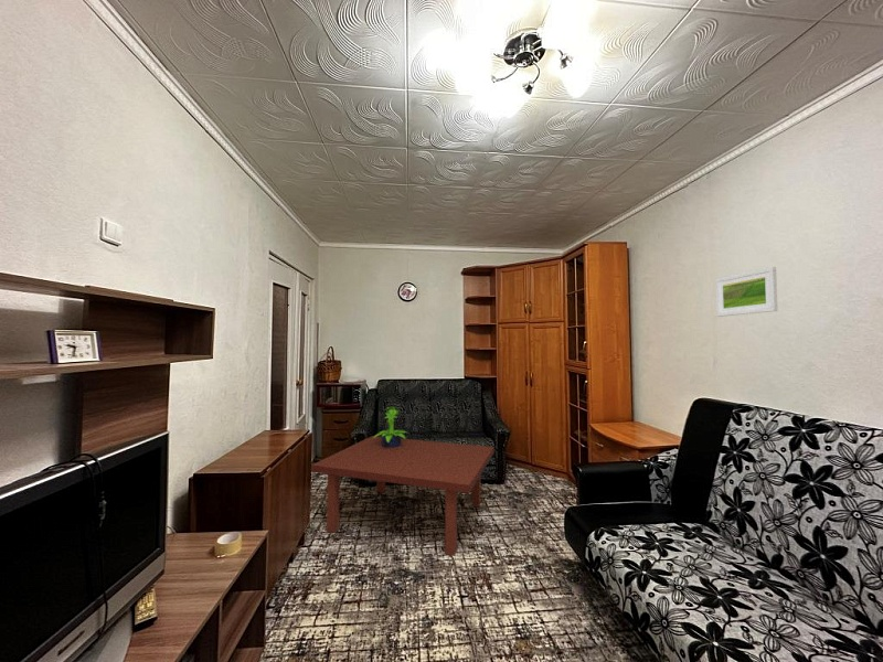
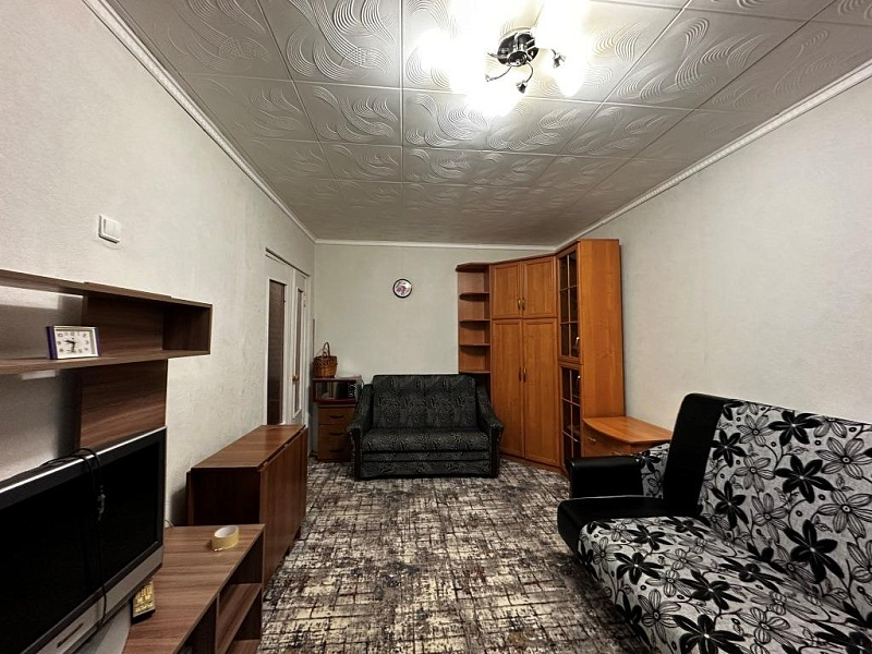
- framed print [714,266,778,318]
- coffee table [310,435,496,557]
- potted plant [373,406,409,448]
